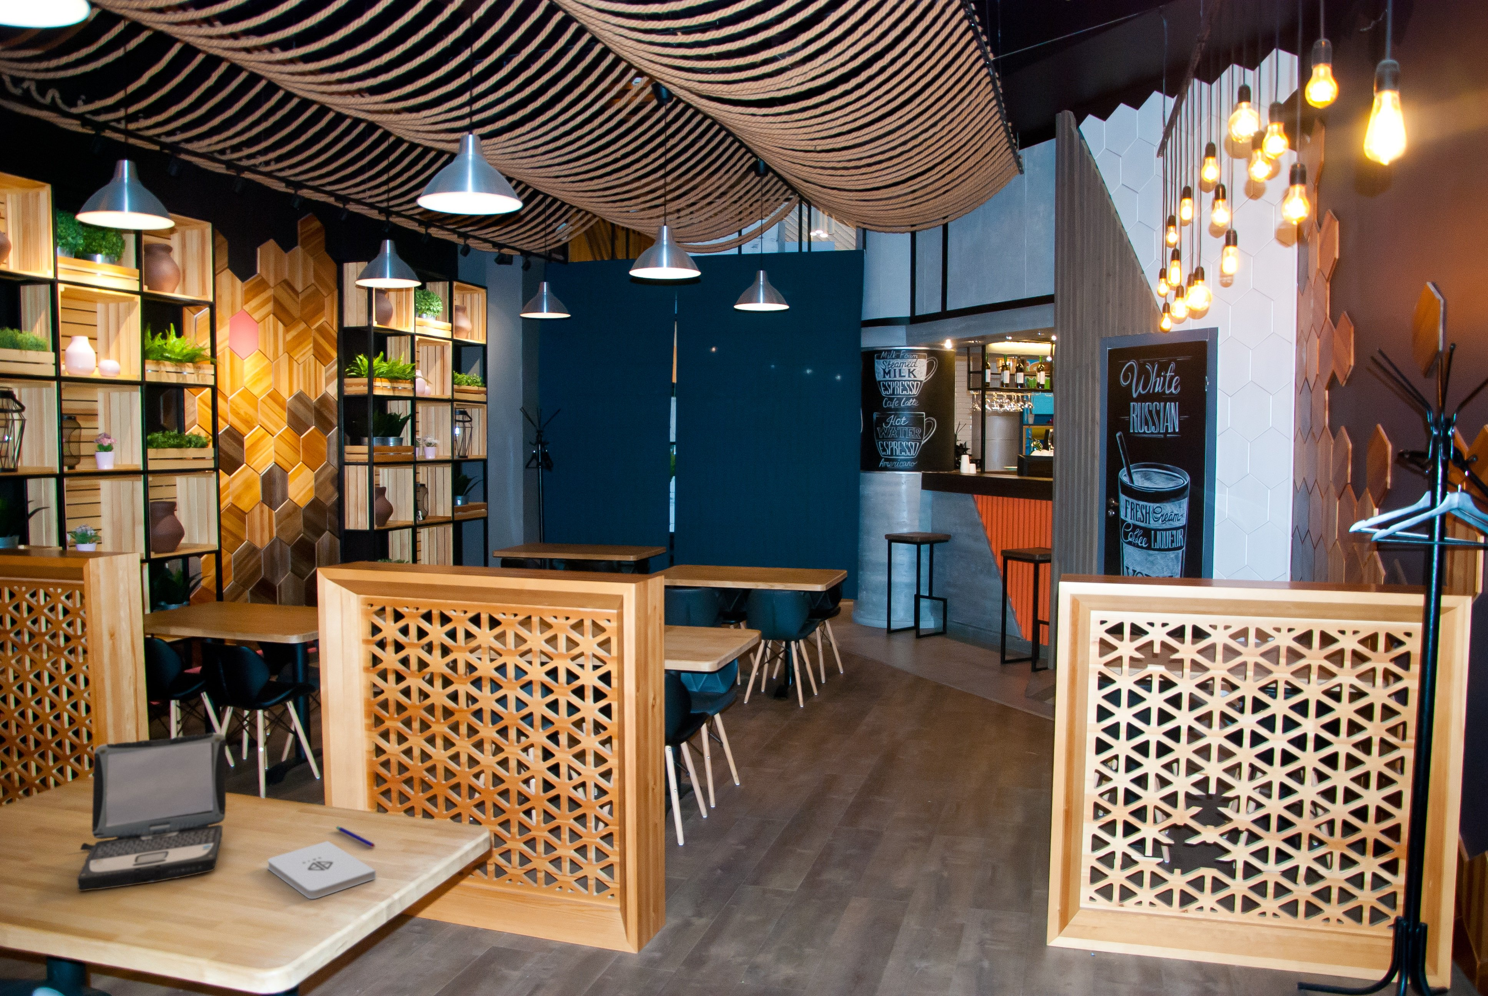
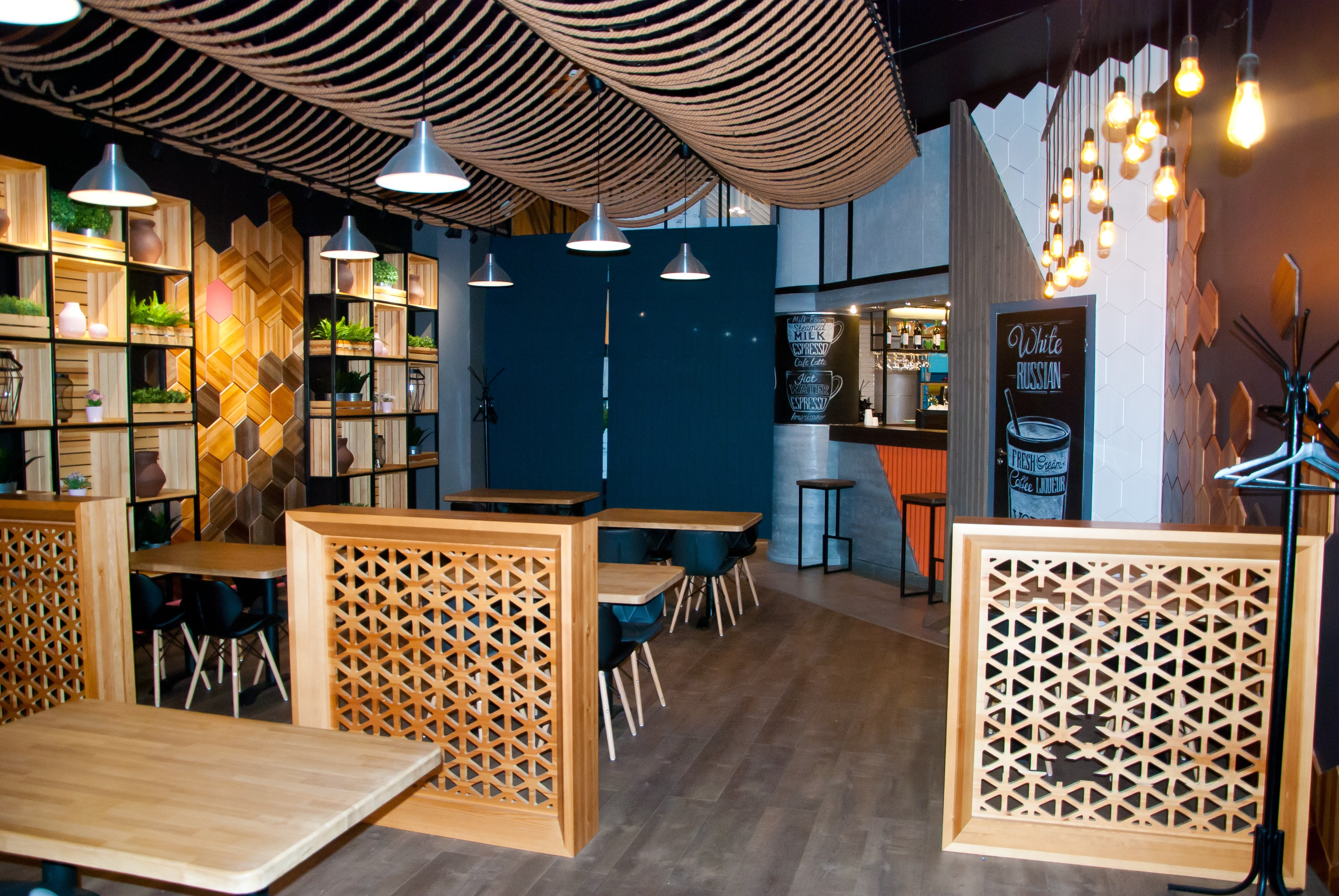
- laptop [77,733,227,892]
- notepad [267,840,377,899]
- pen [336,826,376,848]
